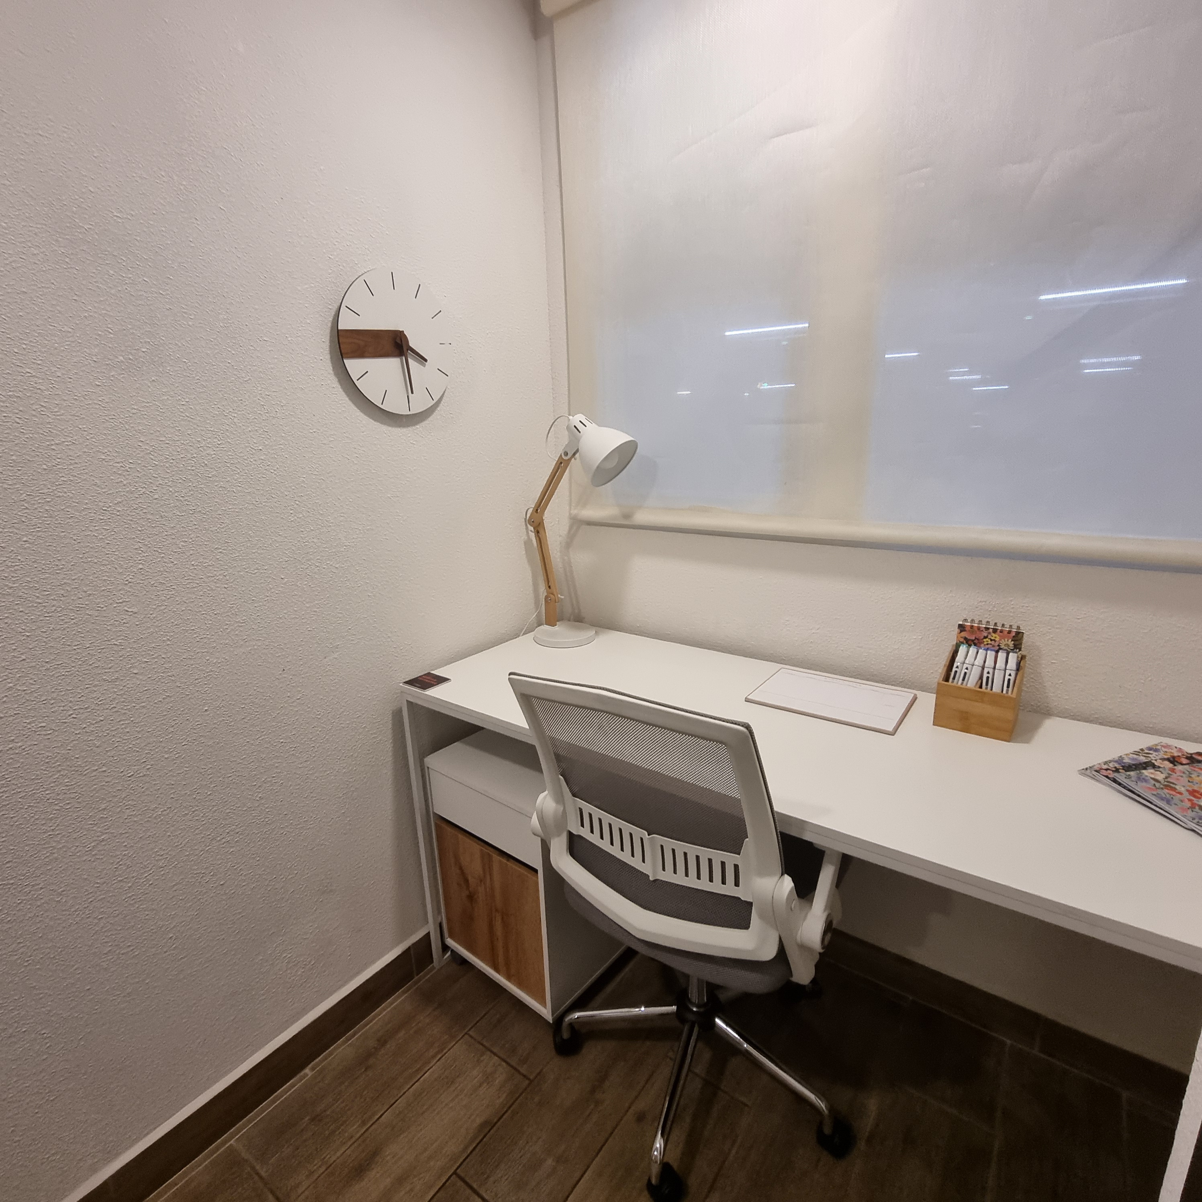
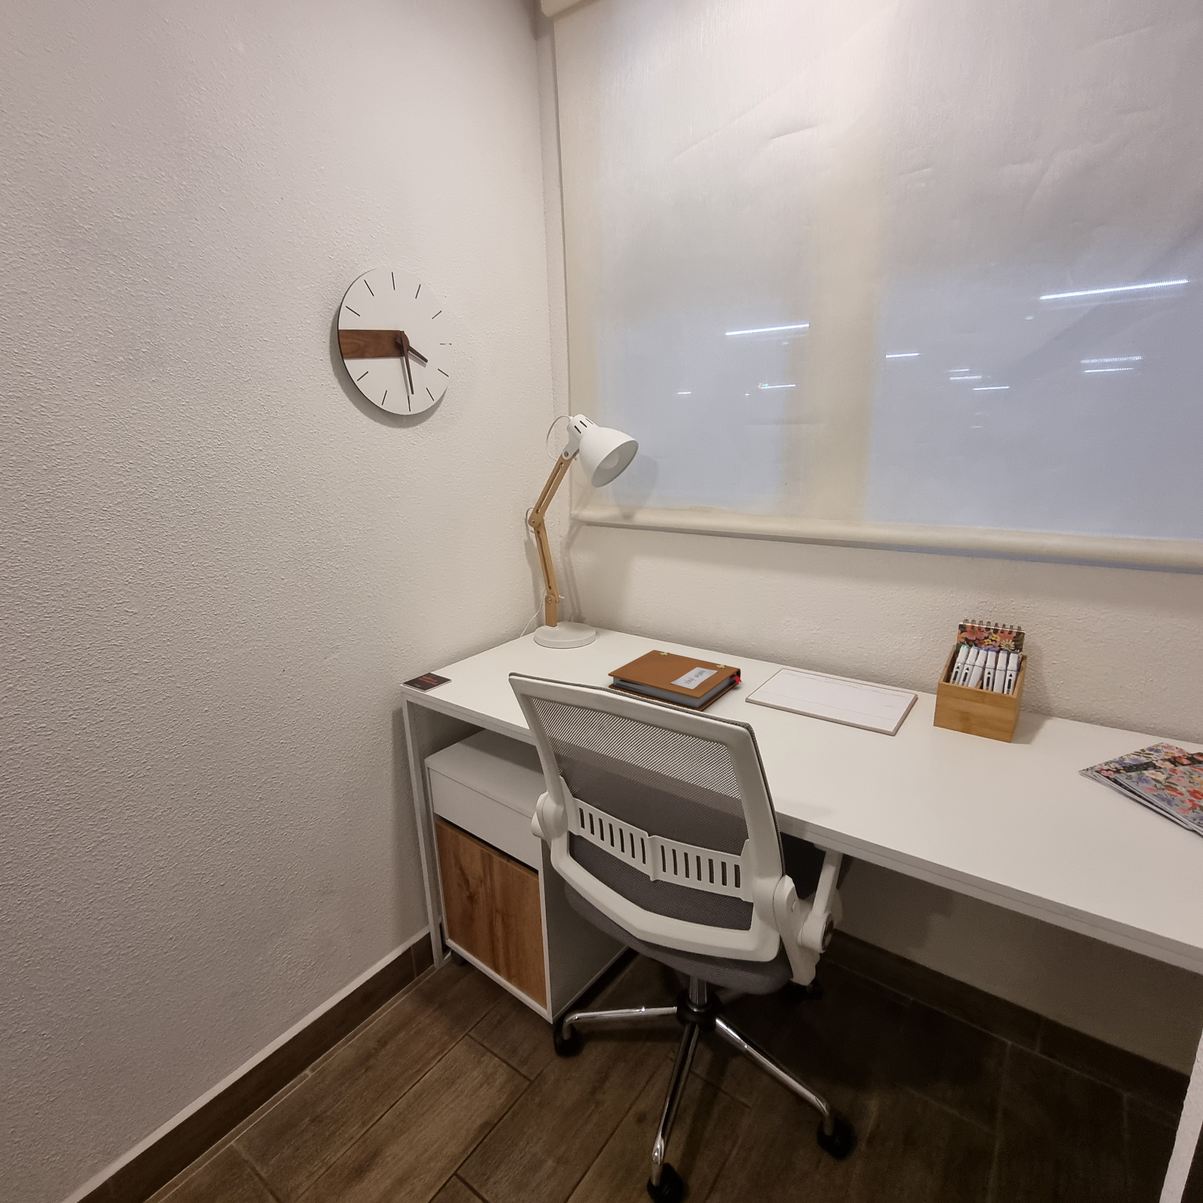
+ notebook [608,650,743,712]
